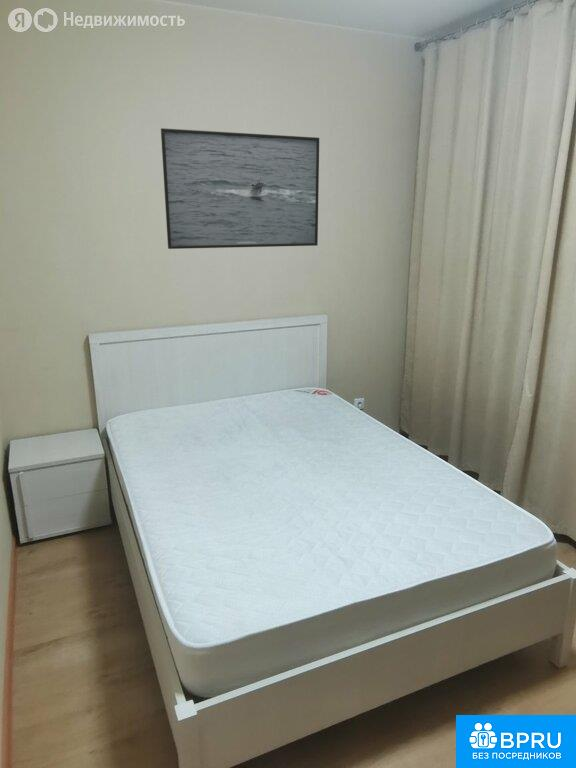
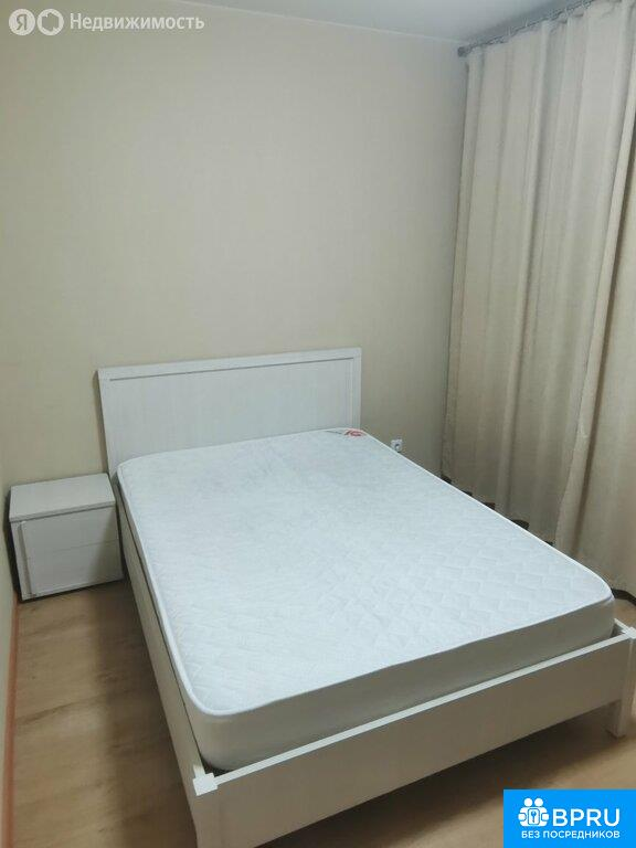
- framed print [160,127,320,250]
